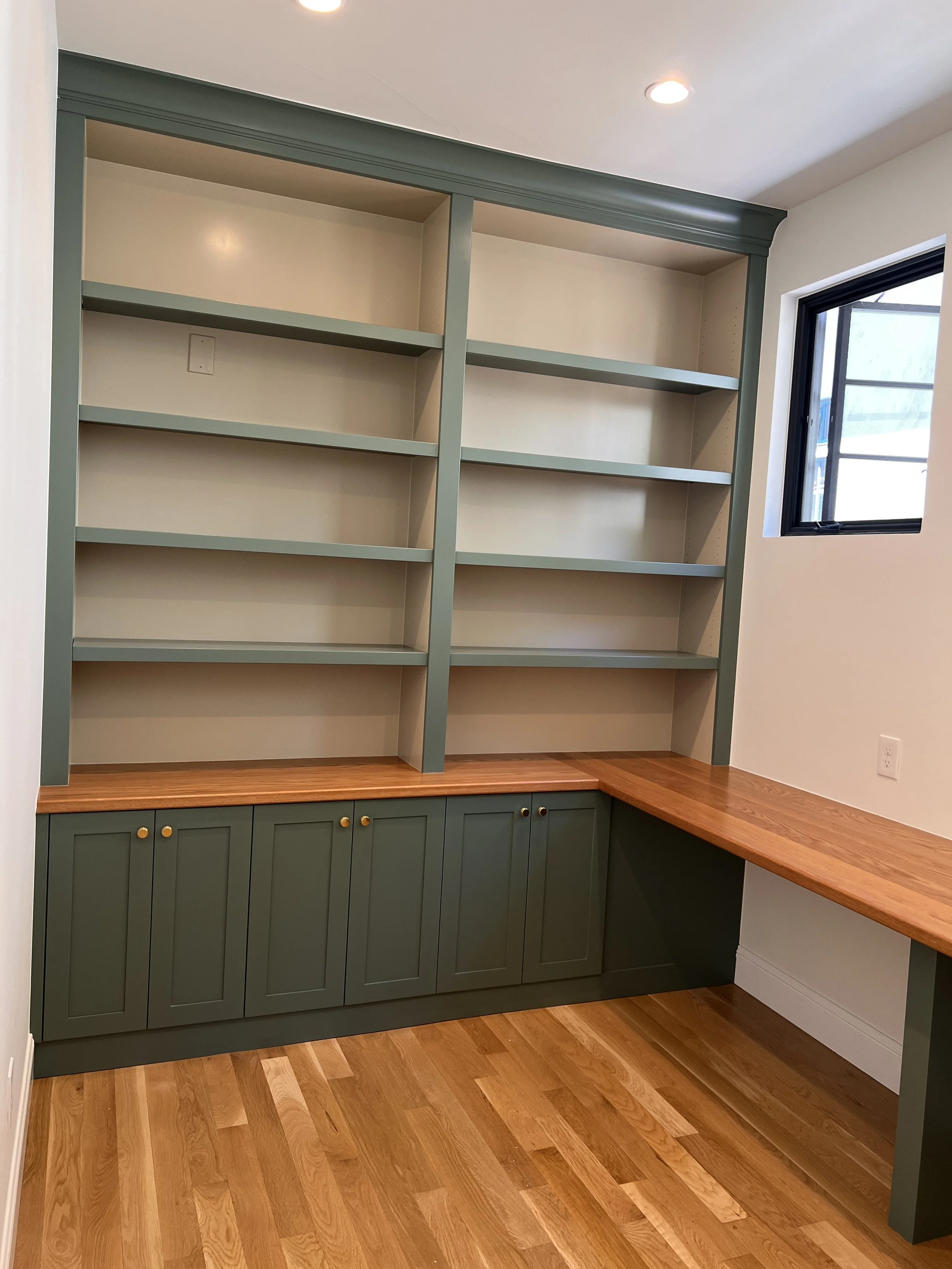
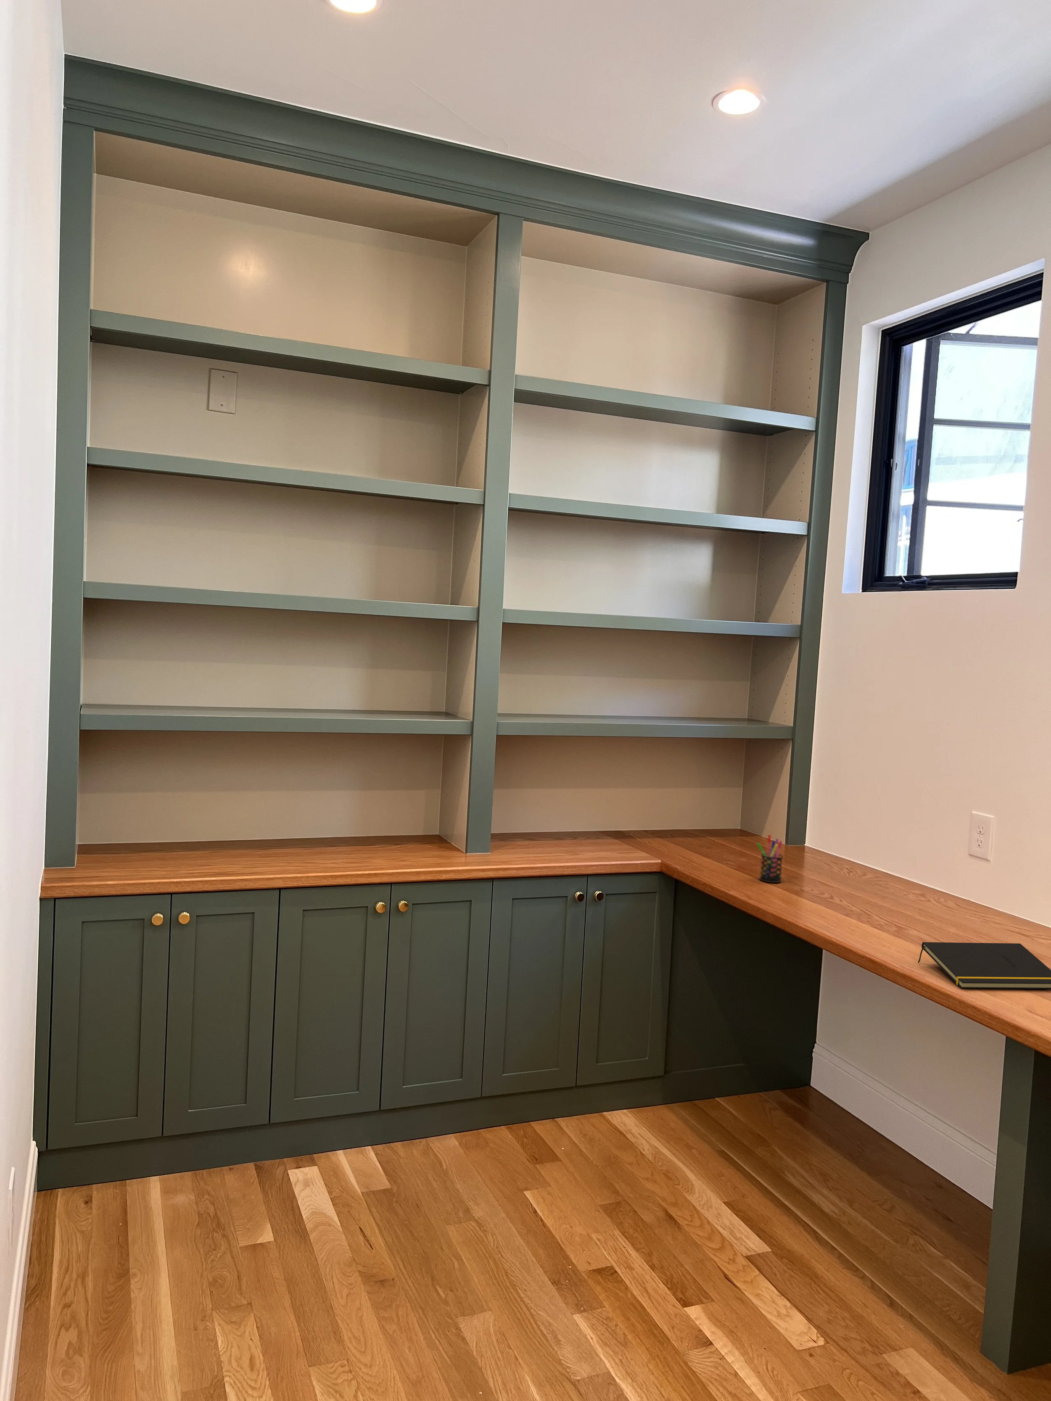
+ pen holder [756,835,784,883]
+ notepad [917,942,1051,989]
